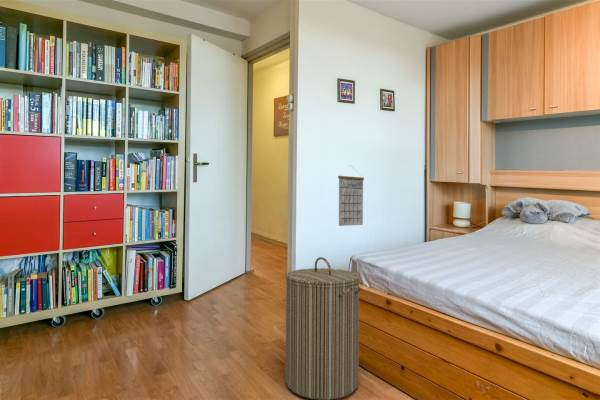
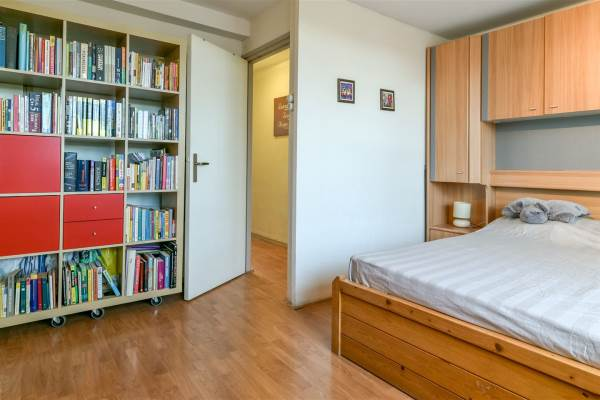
- laundry hamper [285,256,362,400]
- calendar [337,164,365,227]
